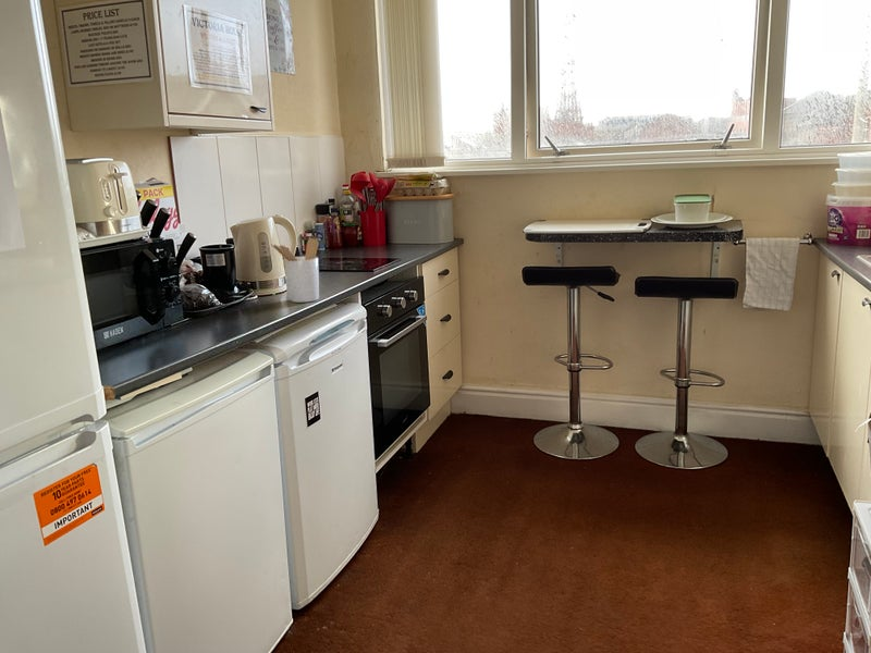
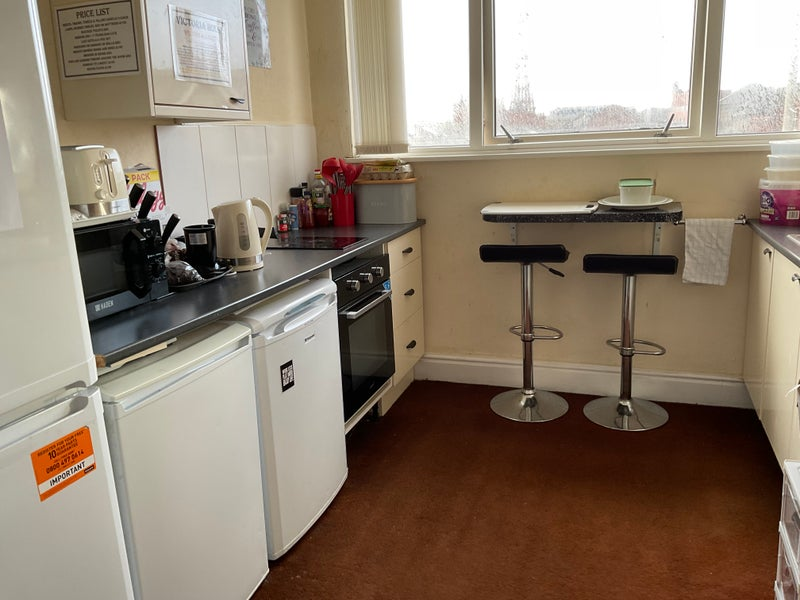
- utensil holder [270,237,320,304]
